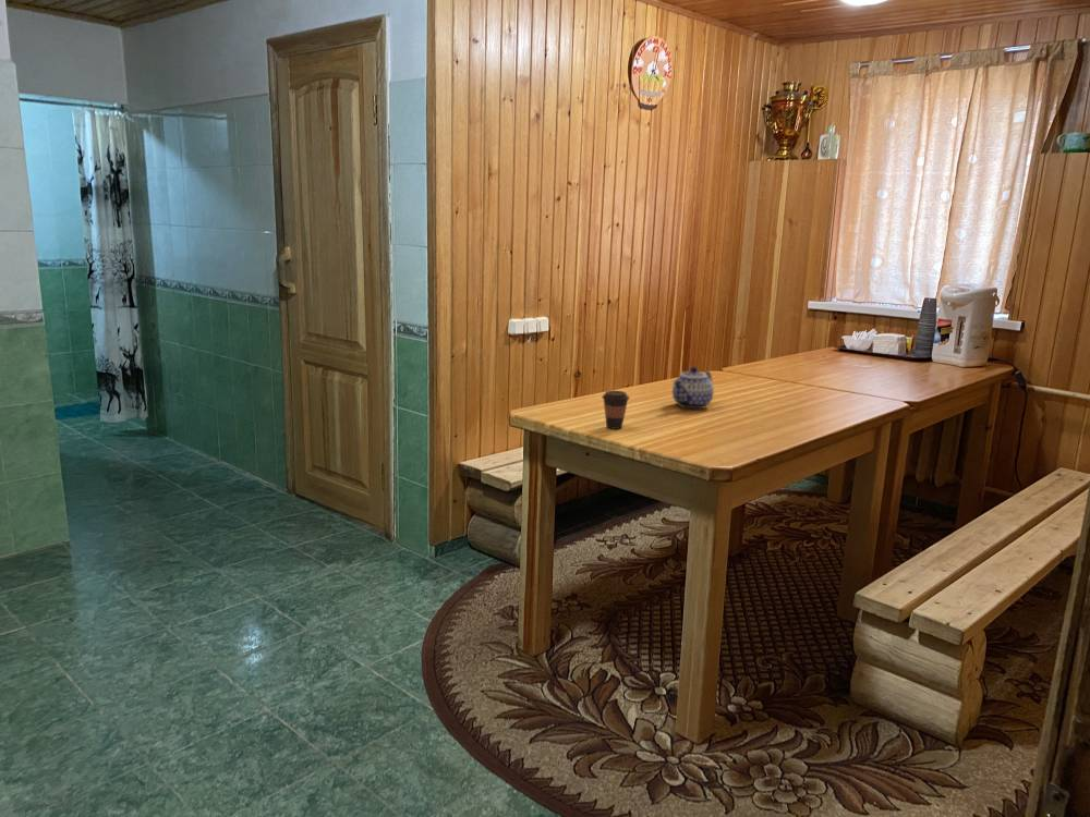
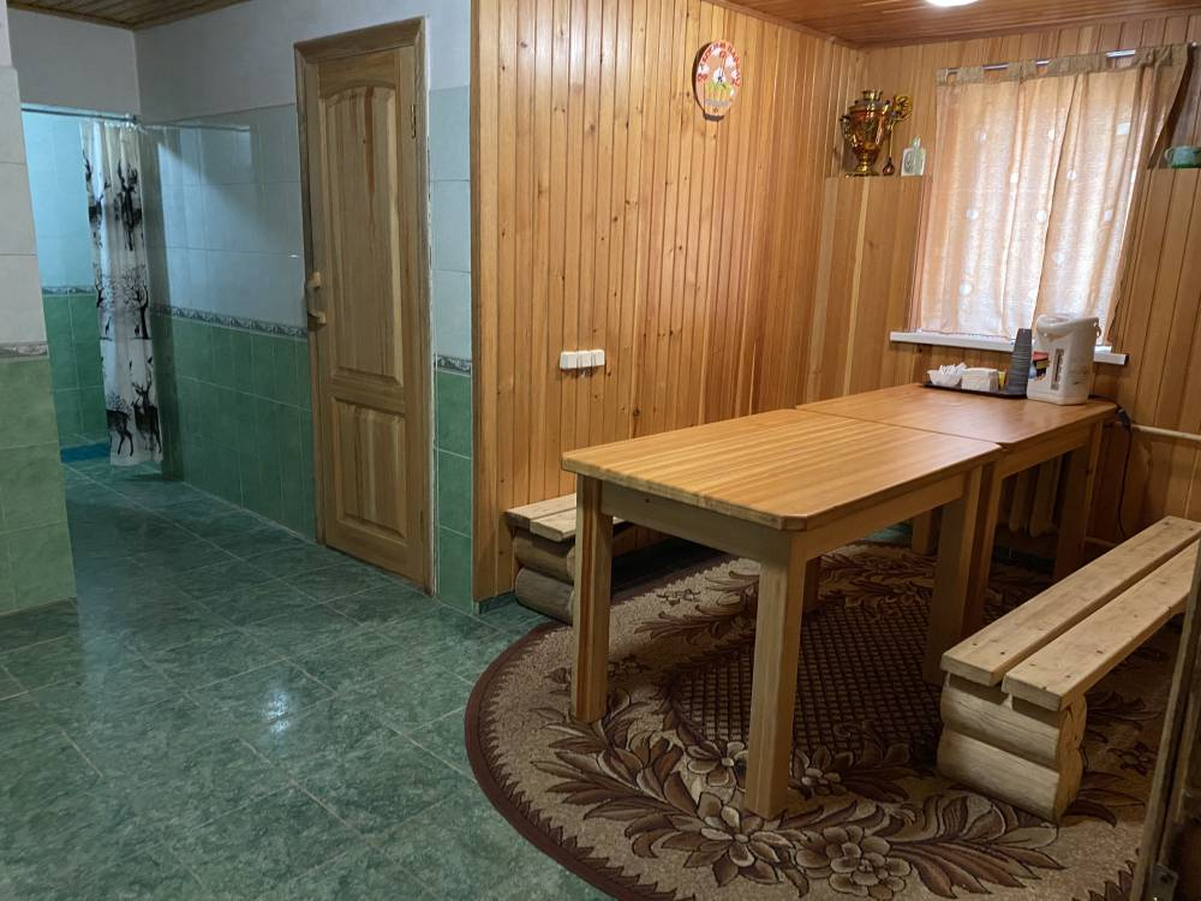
- teapot [671,366,715,410]
- coffee cup [601,390,630,430]
